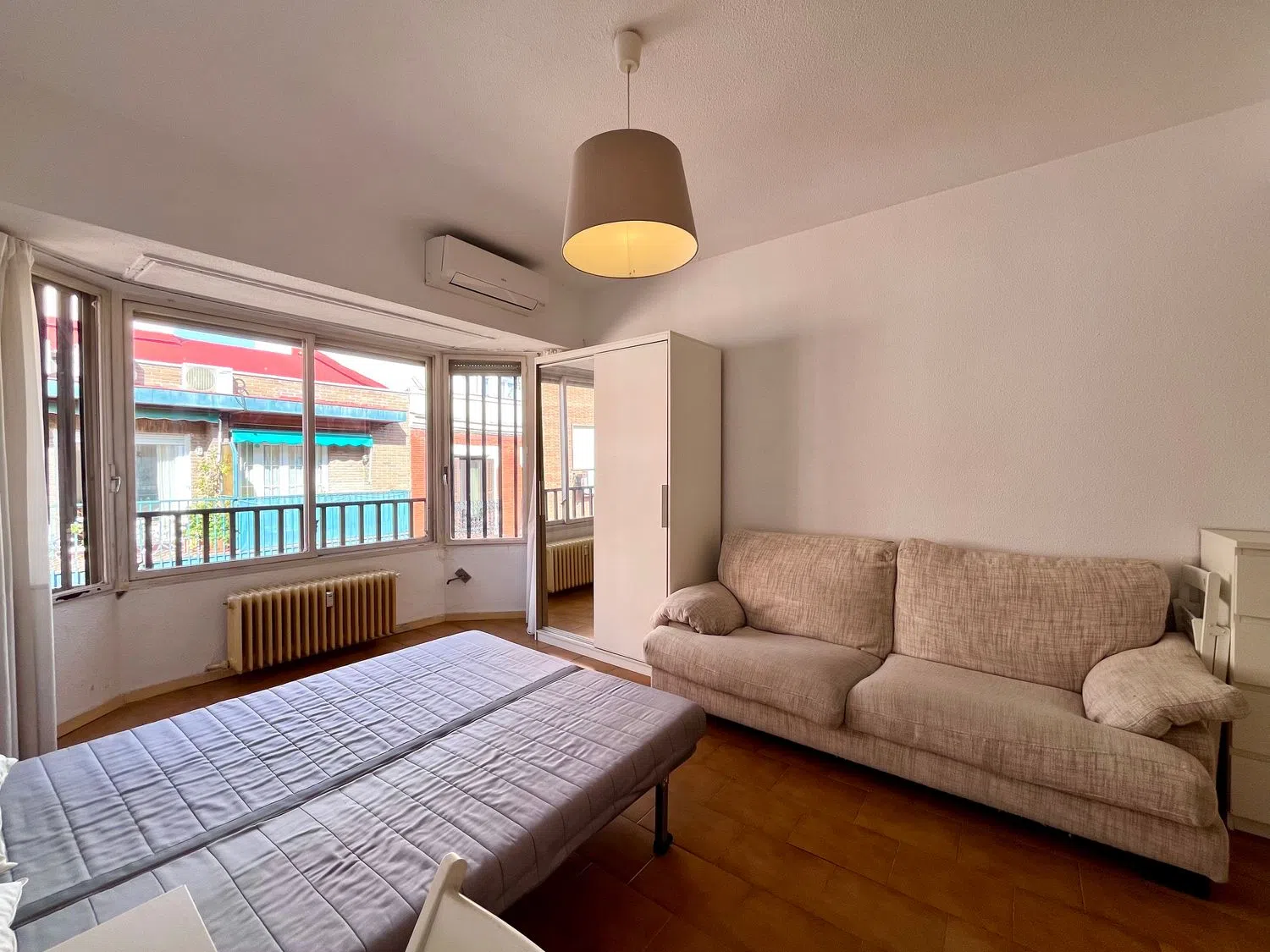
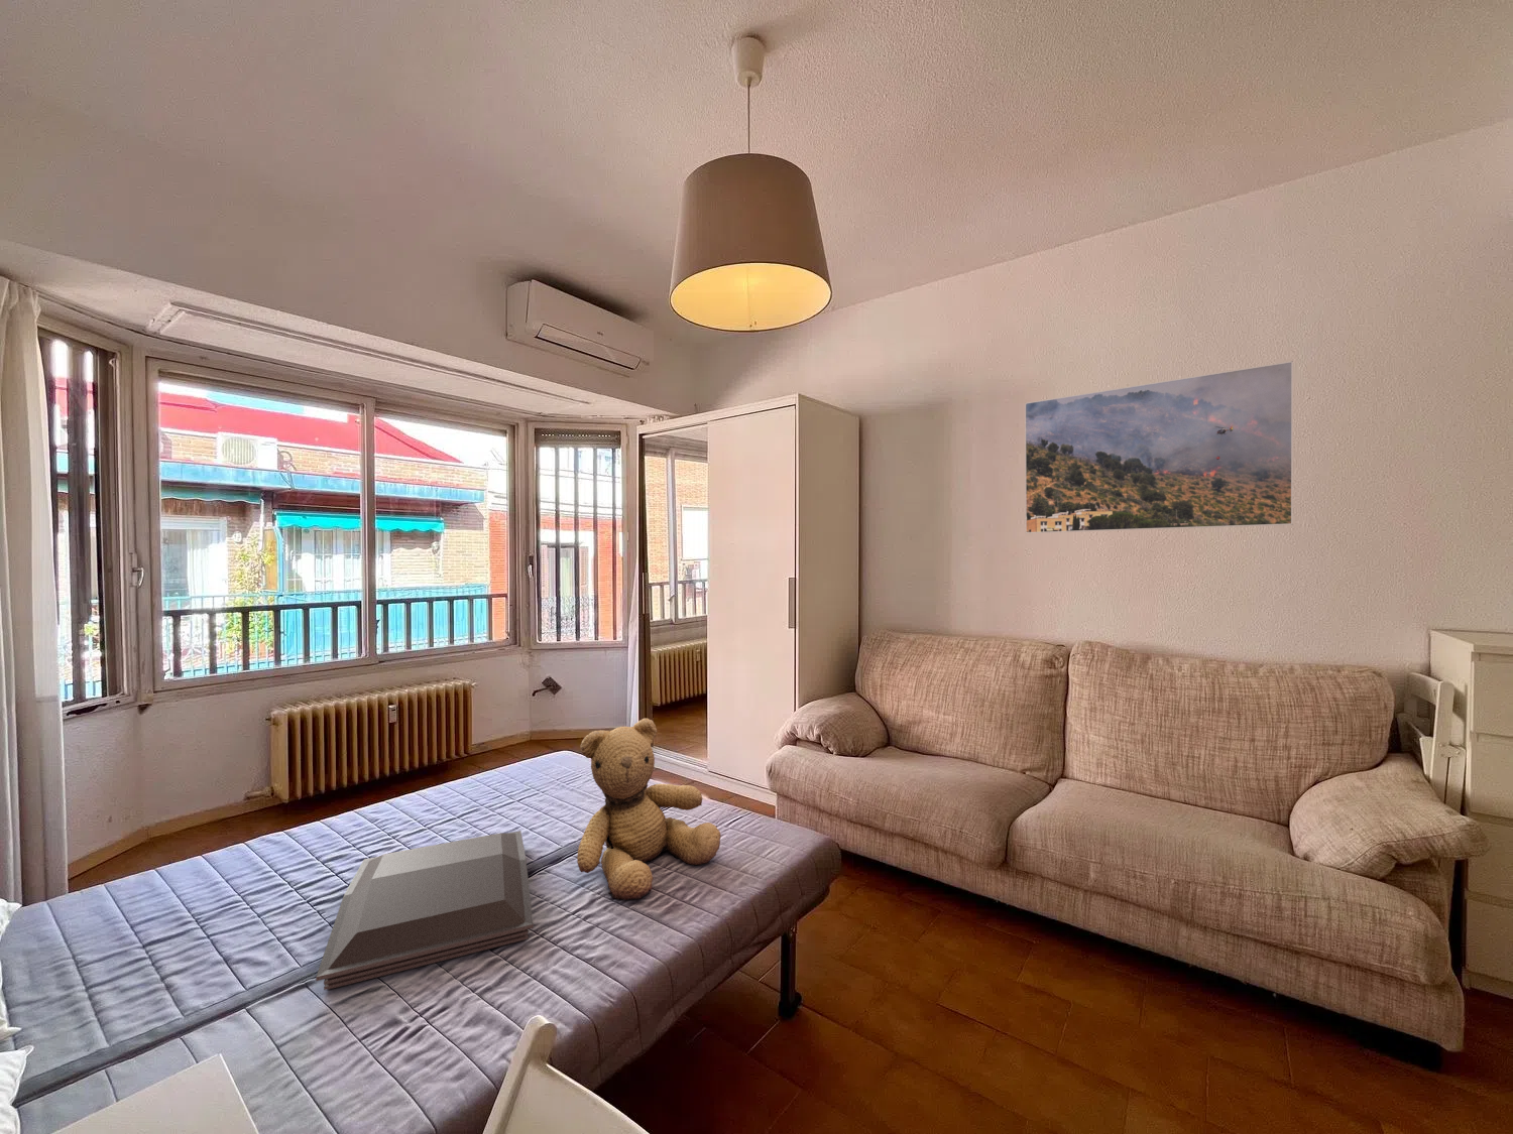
+ serving tray [315,829,535,991]
+ teddy bear [575,718,722,902]
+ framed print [1023,360,1294,534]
